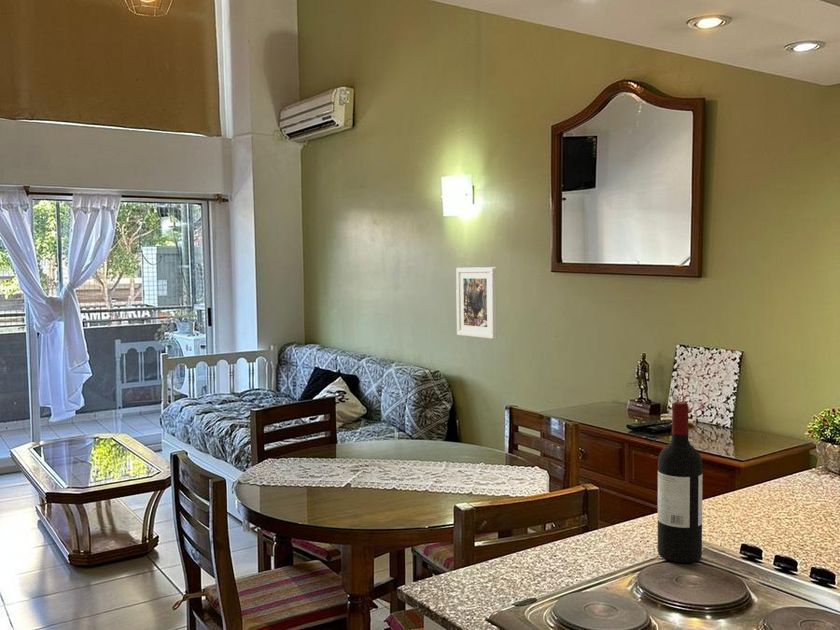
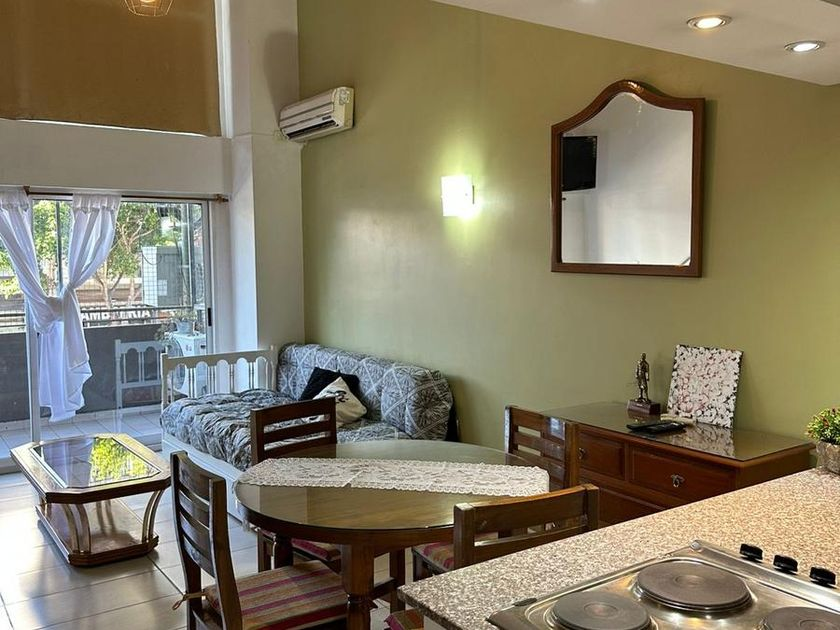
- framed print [455,266,498,340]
- wine bottle [657,401,703,564]
